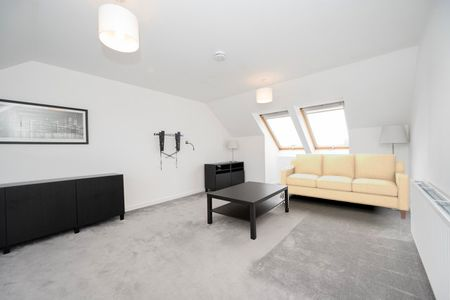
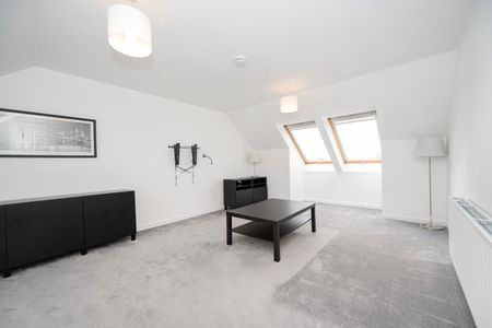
- sofa [280,153,410,220]
